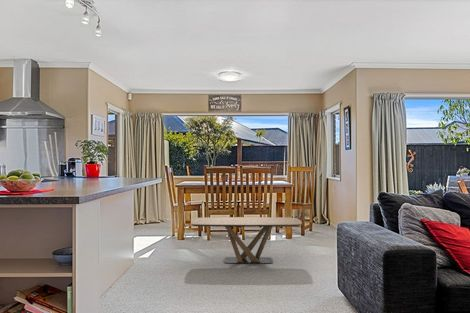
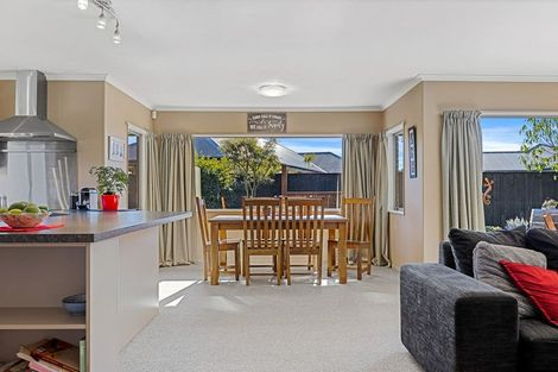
- coffee table [191,216,303,265]
